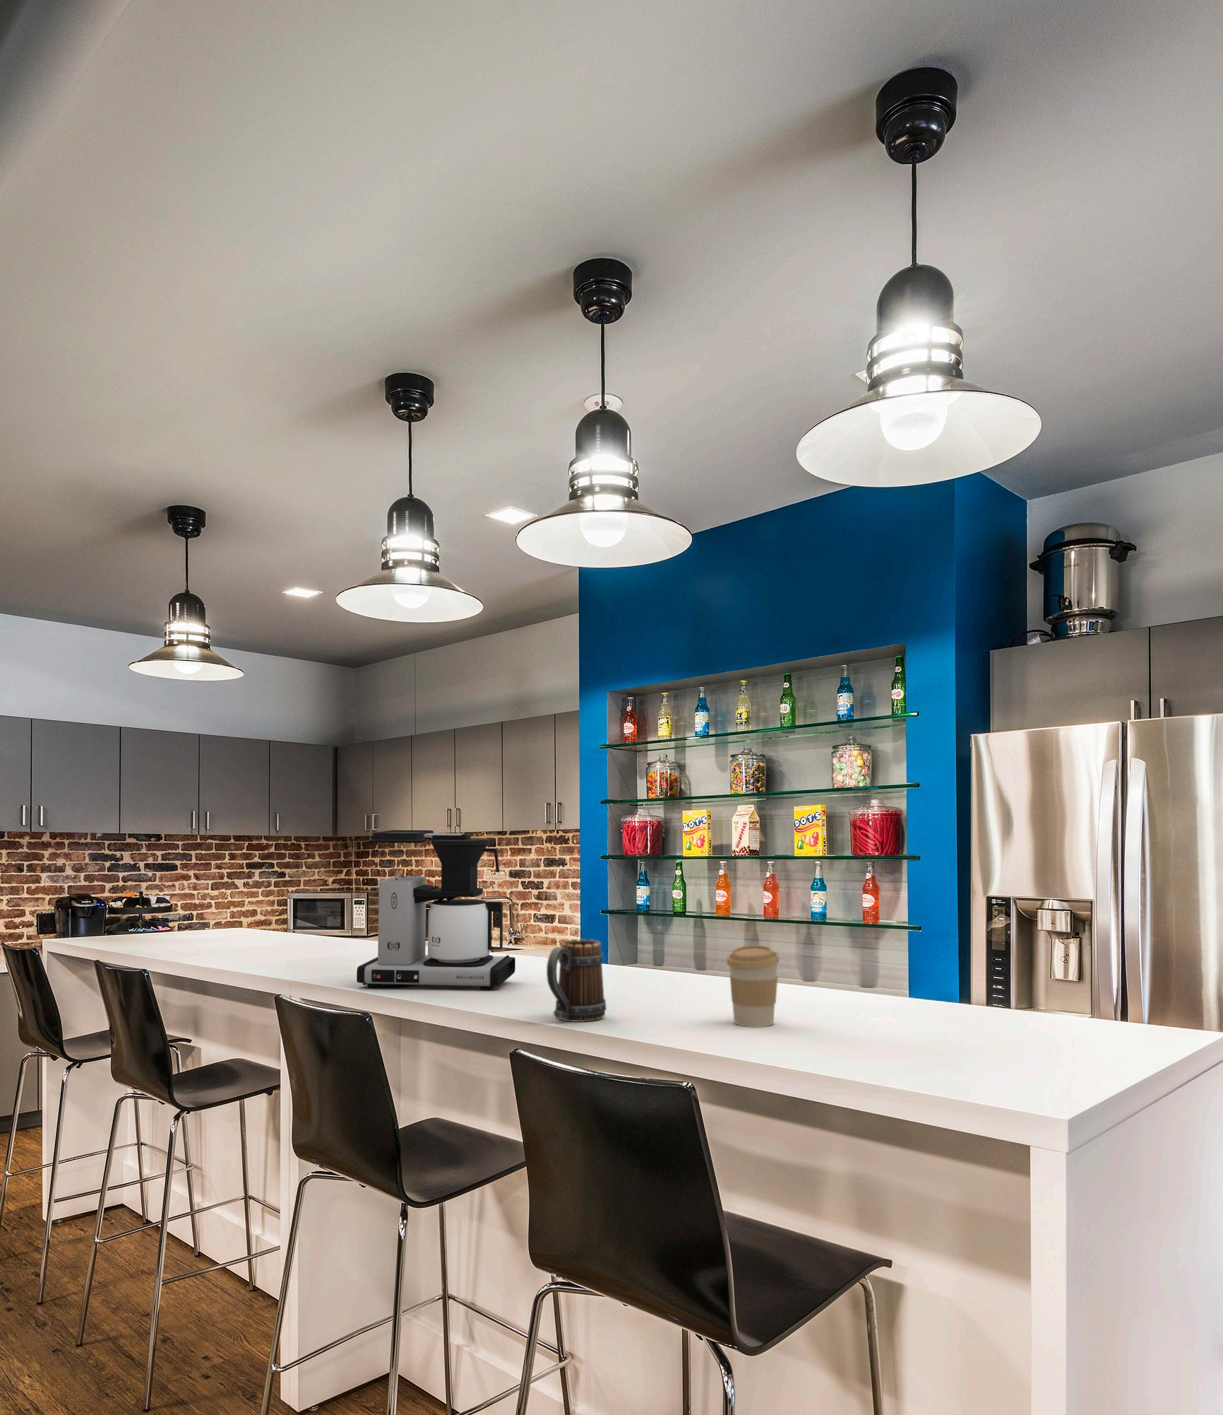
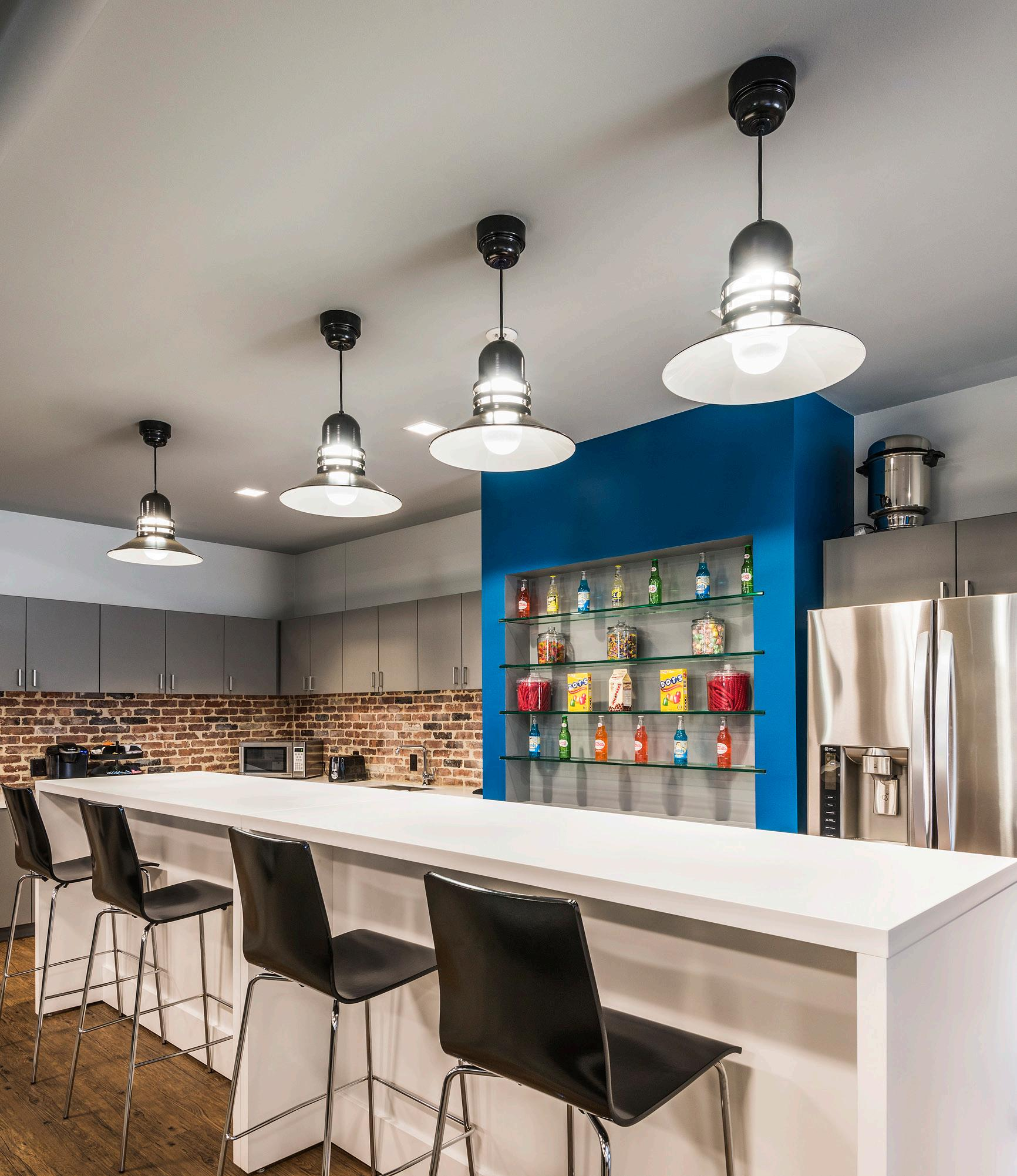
- coffee cup [726,945,780,1028]
- mug [546,939,607,1023]
- coffee maker [356,830,516,991]
